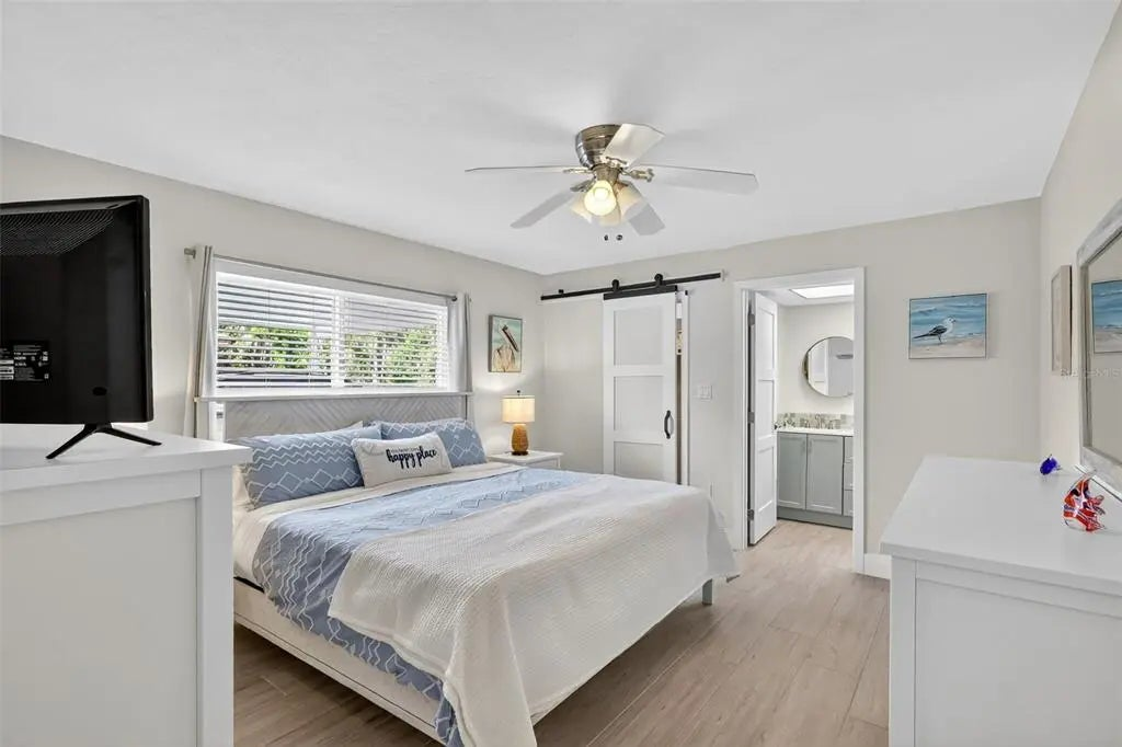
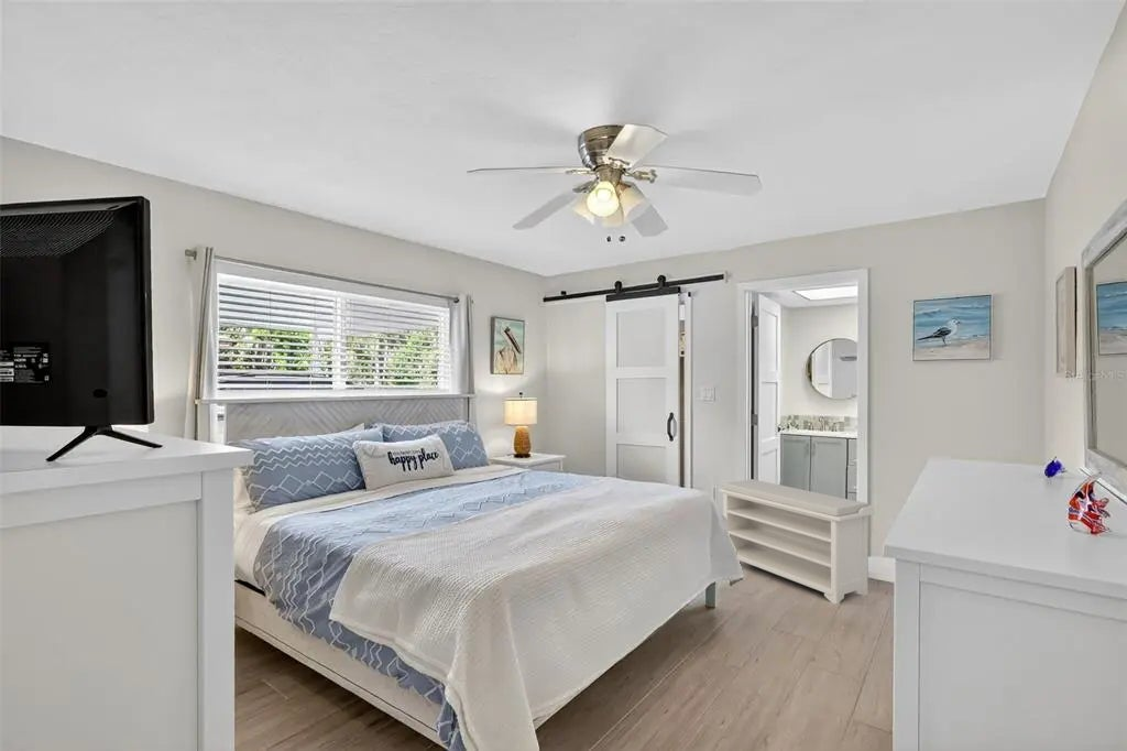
+ bench [718,478,875,606]
